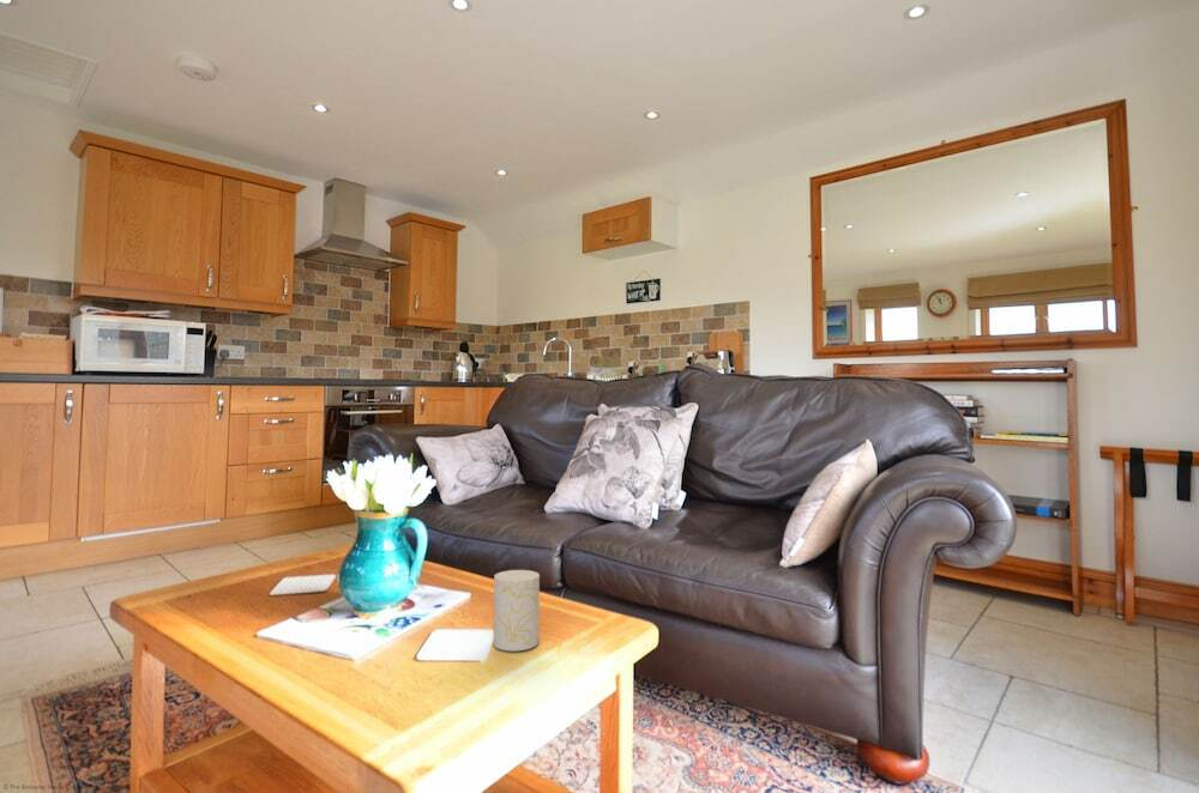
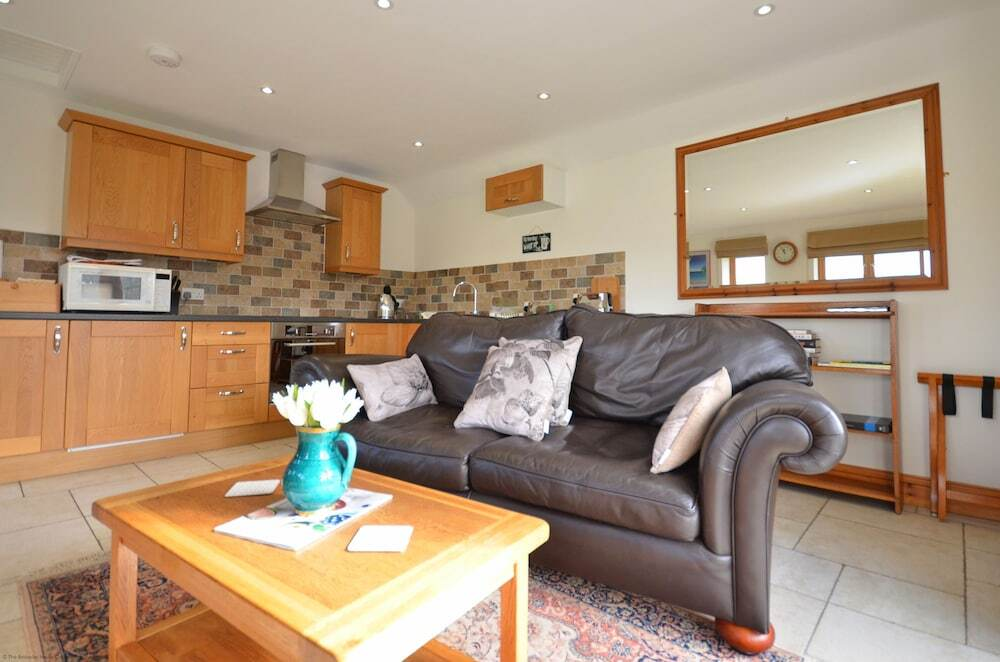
- cup [493,569,541,652]
